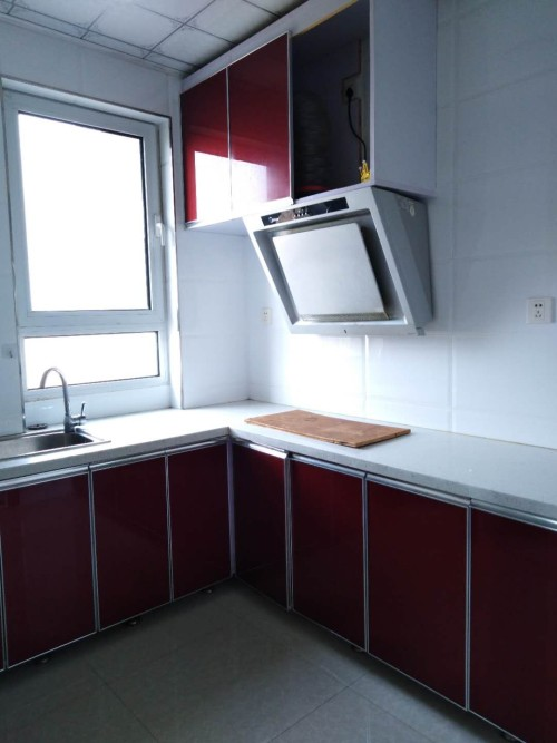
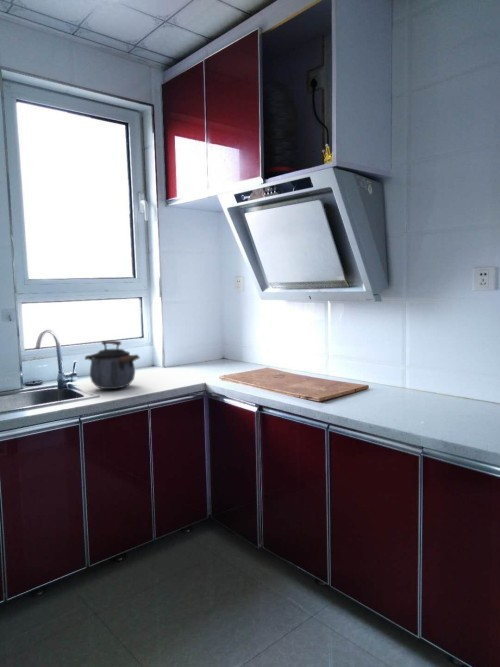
+ kettle [84,340,140,390]
